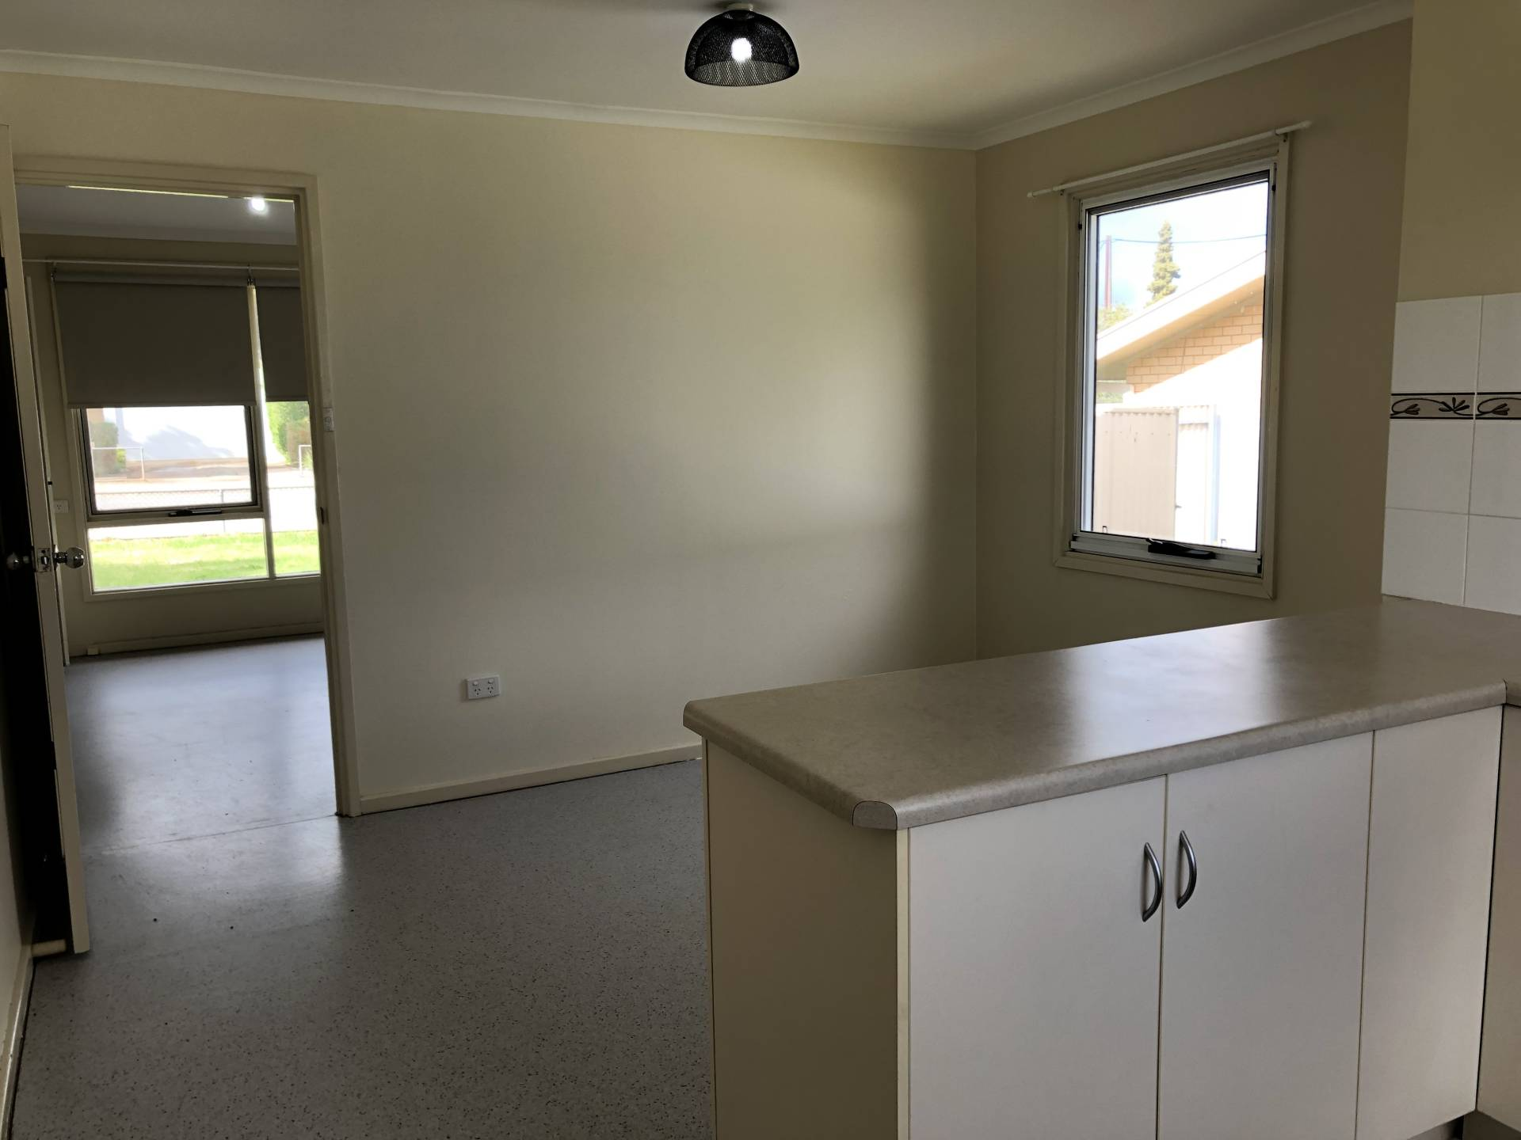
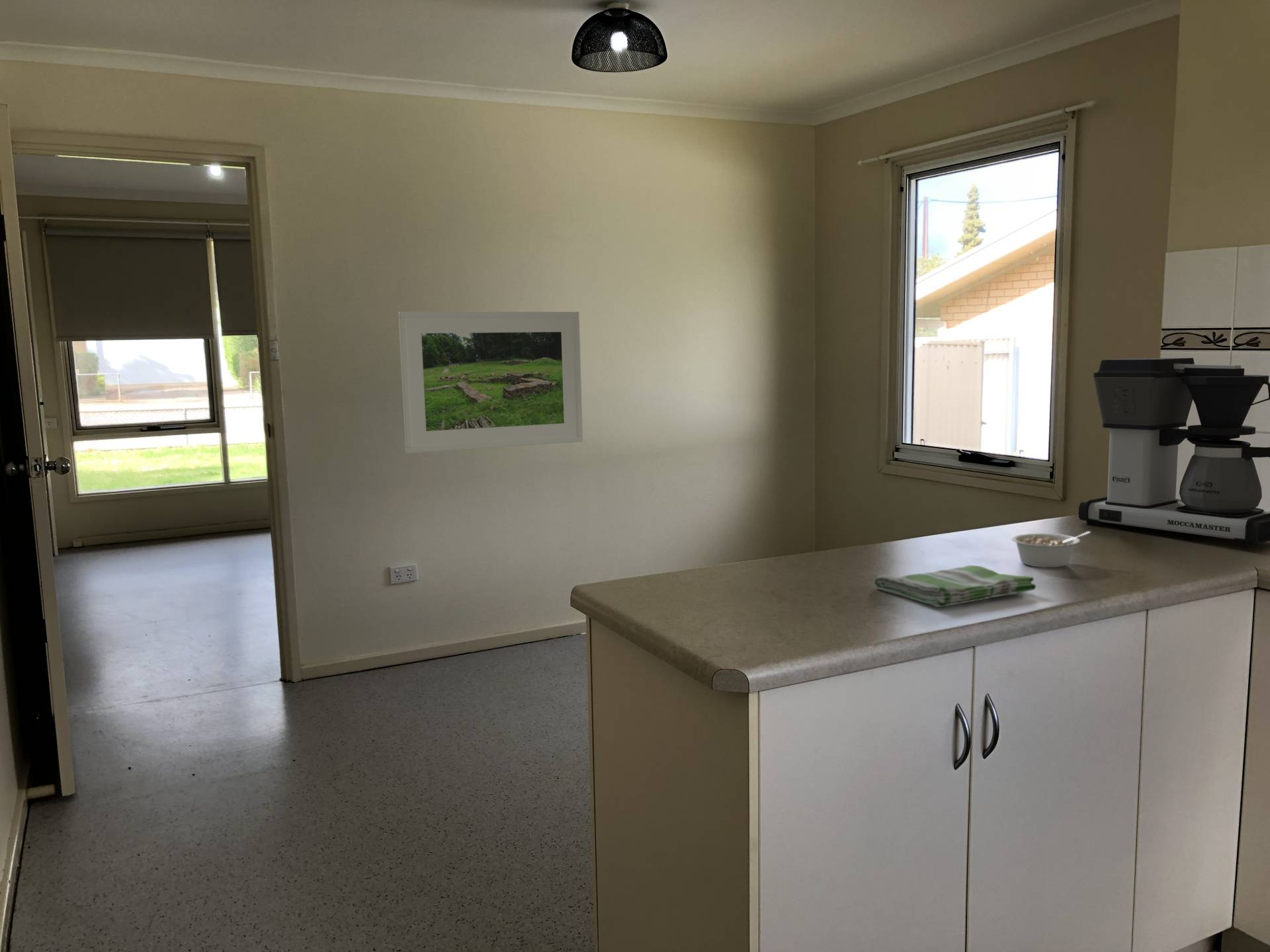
+ legume [1011,531,1091,568]
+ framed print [398,311,583,454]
+ dish towel [873,565,1037,608]
+ coffee maker [1078,357,1270,549]
